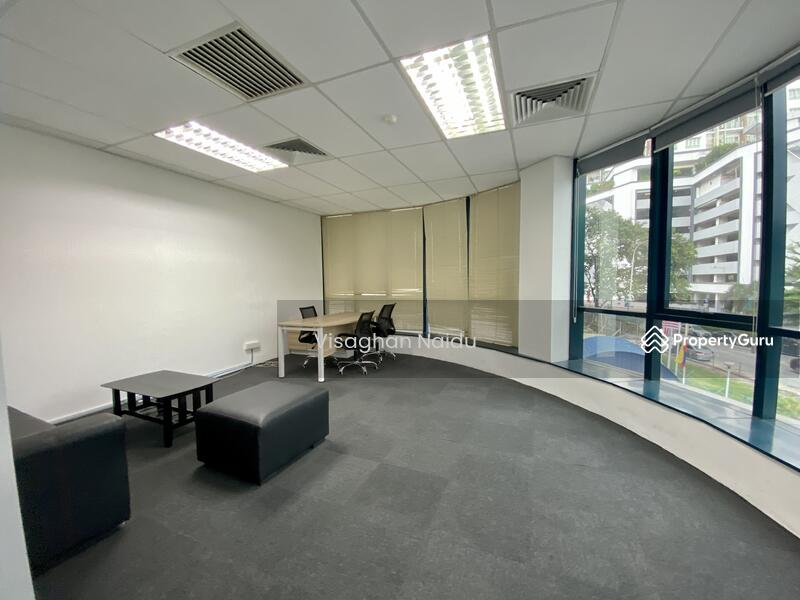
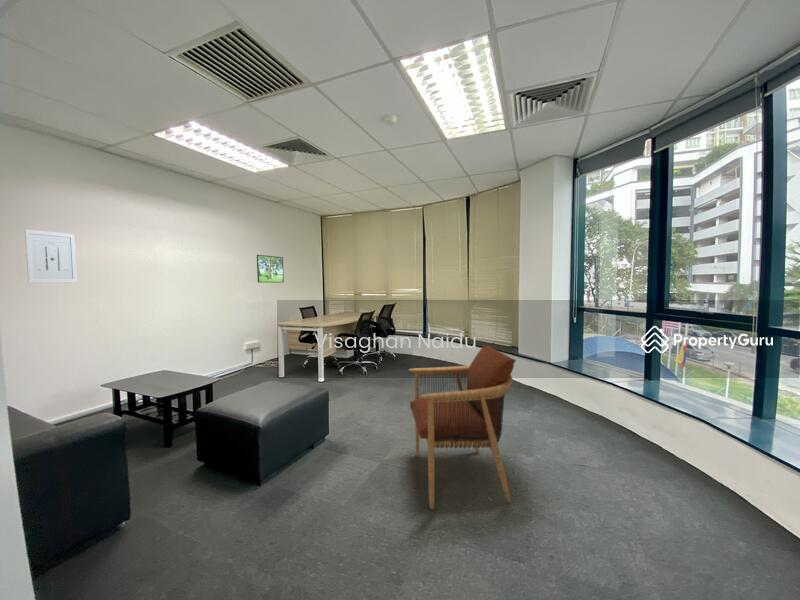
+ wall art [24,228,78,284]
+ armchair [408,345,517,511]
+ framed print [256,254,285,284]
